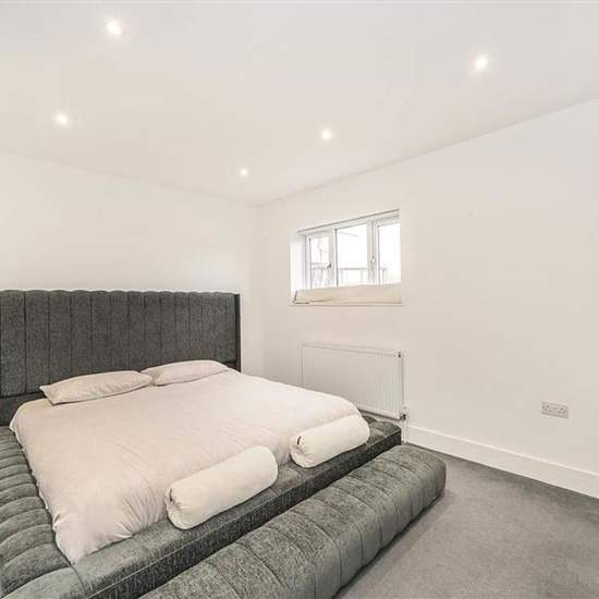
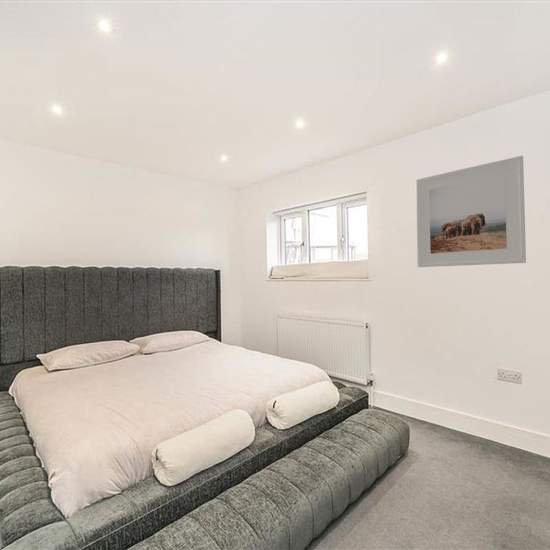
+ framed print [415,155,527,268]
